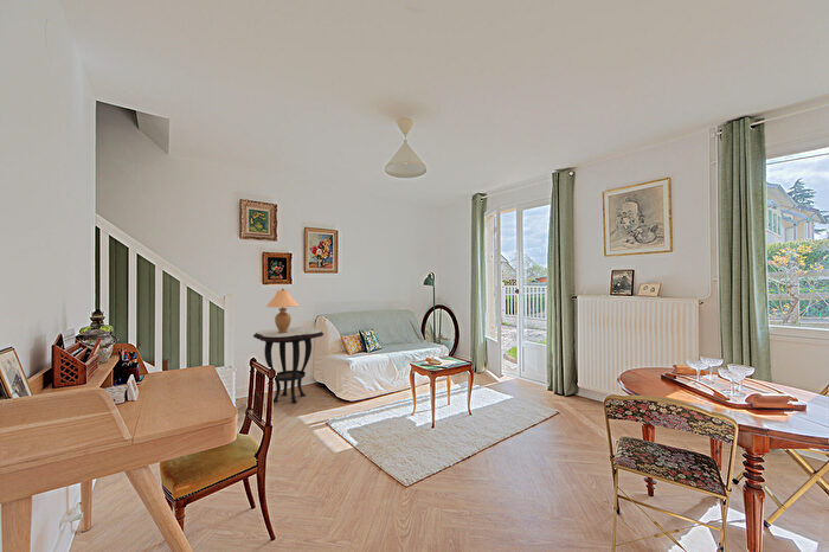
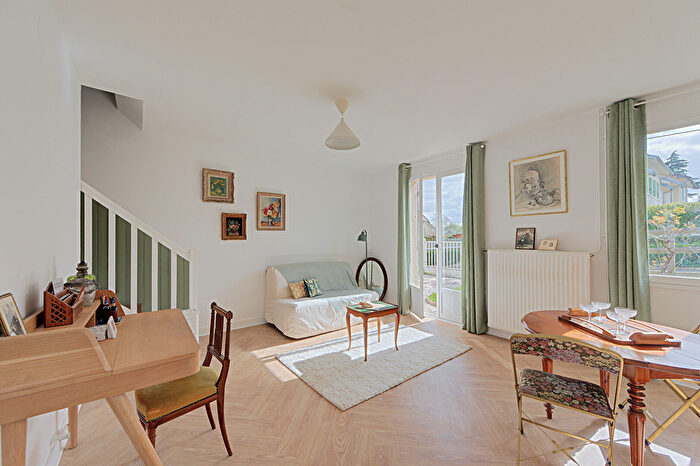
- side table [252,326,324,404]
- table lamp [265,288,300,333]
